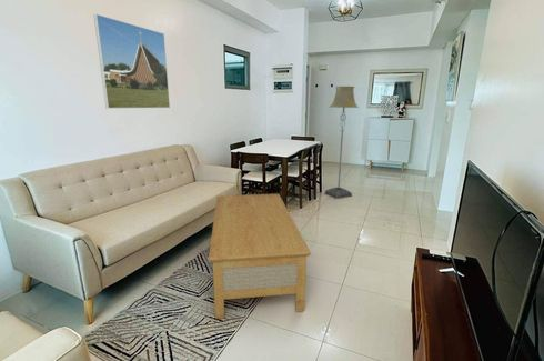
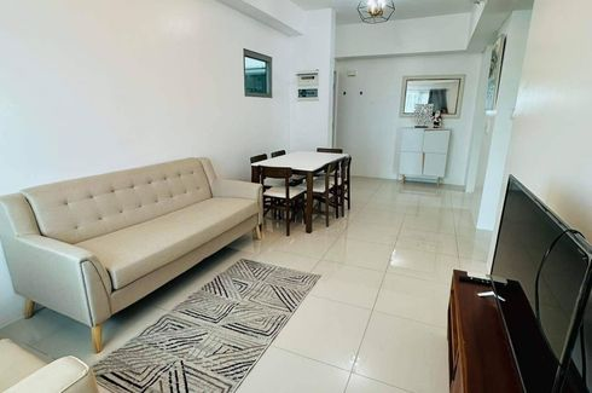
- coffee table [208,193,312,320]
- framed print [93,13,171,110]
- floor lamp [324,86,360,199]
